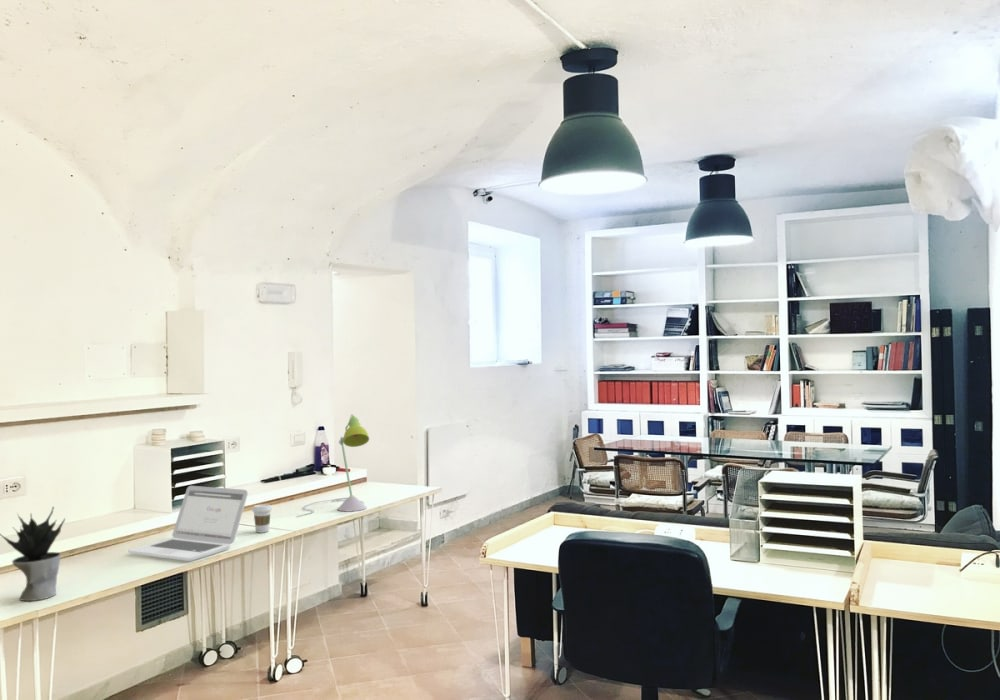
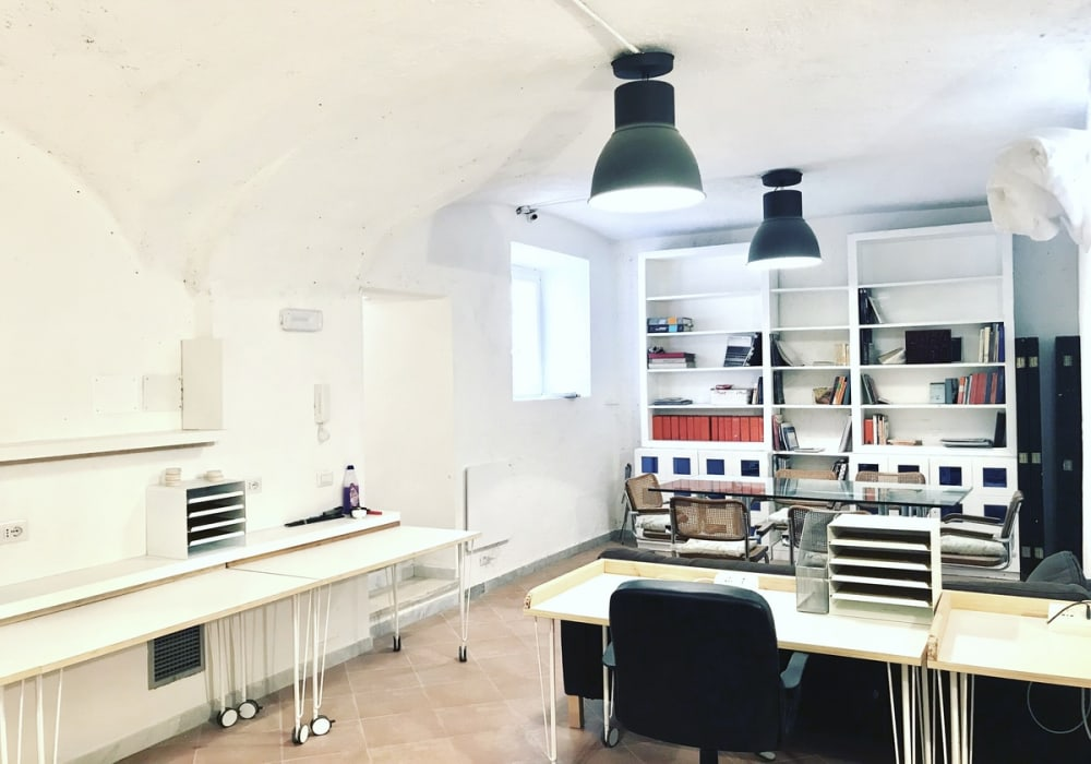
- coffee cup [251,504,273,534]
- laptop [127,485,249,562]
- desk lamp [296,413,370,518]
- potted plant [0,506,66,602]
